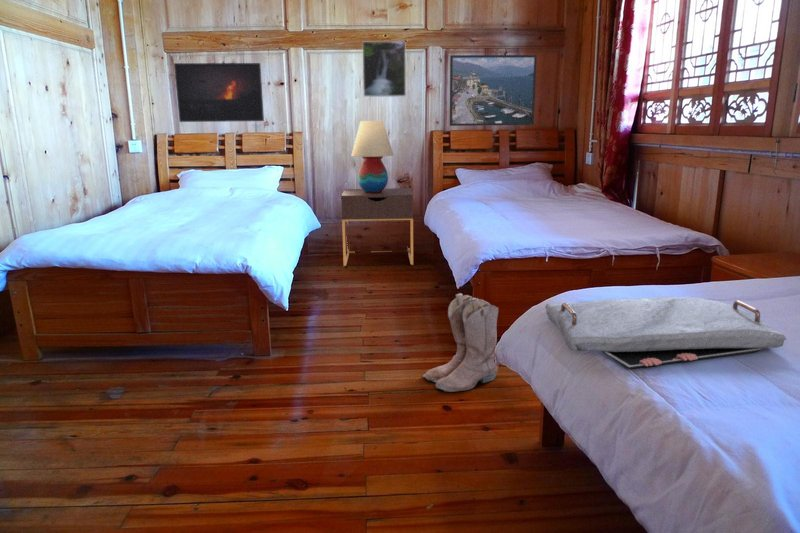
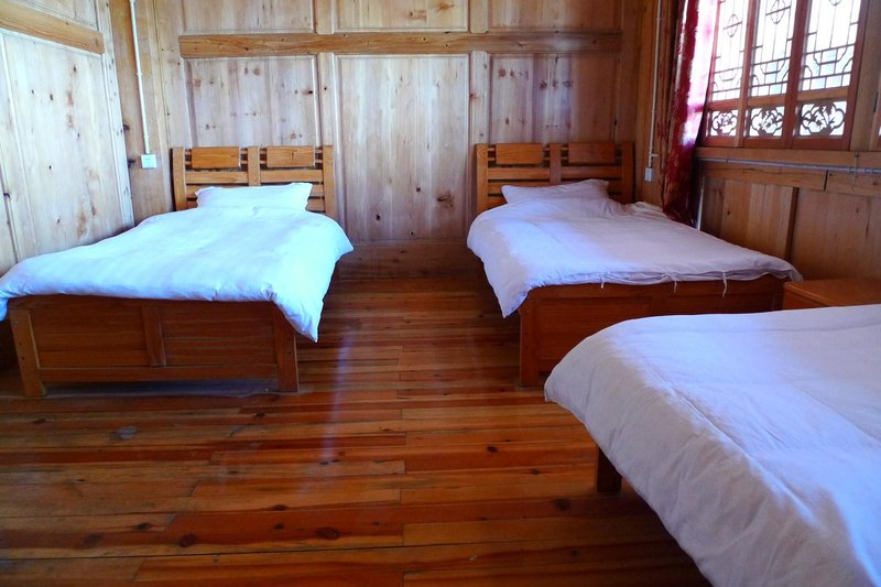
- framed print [173,62,265,123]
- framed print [449,54,538,127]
- boots [422,292,499,393]
- nightstand [340,187,414,267]
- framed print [361,40,407,98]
- serving tray [544,296,787,370]
- table lamp [350,120,395,193]
